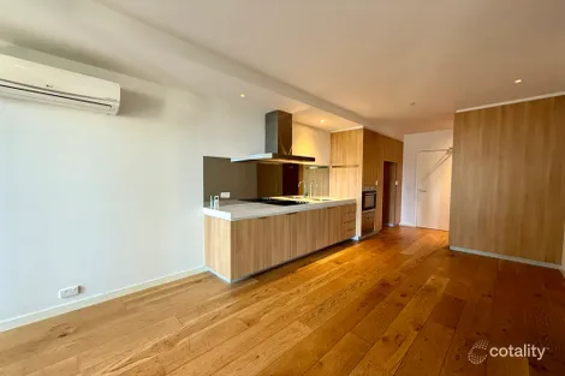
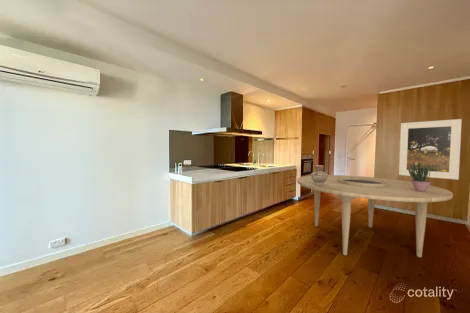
+ dining table [296,174,454,258]
+ potted plant [407,160,432,192]
+ vessel [310,164,329,185]
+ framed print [398,118,463,181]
